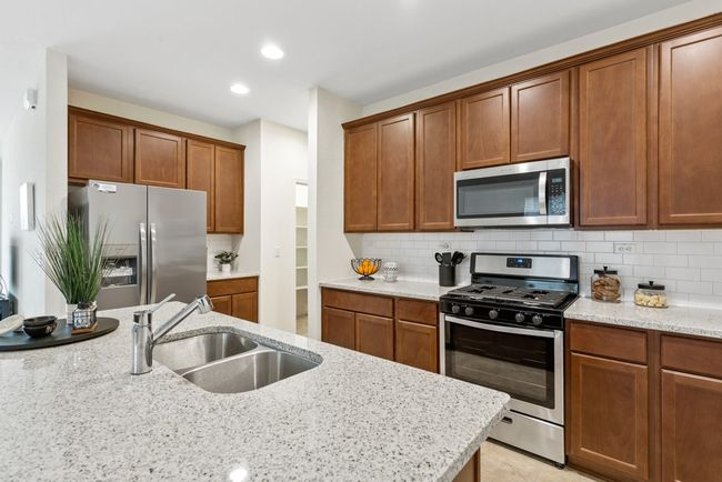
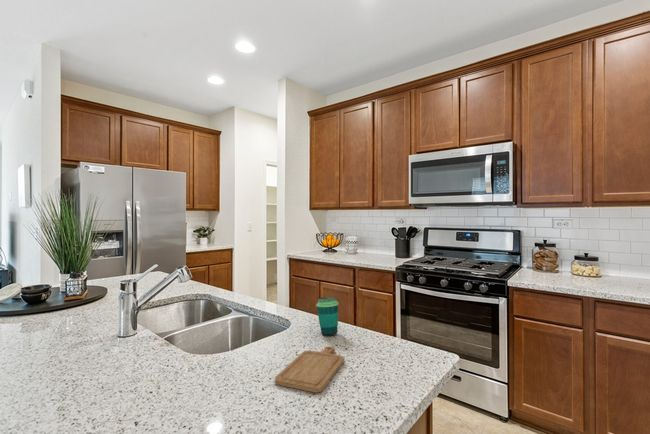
+ chopping board [274,345,345,394]
+ cup [315,296,339,337]
